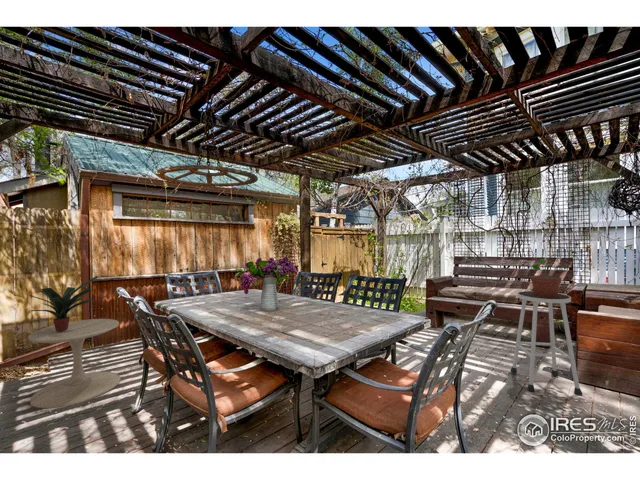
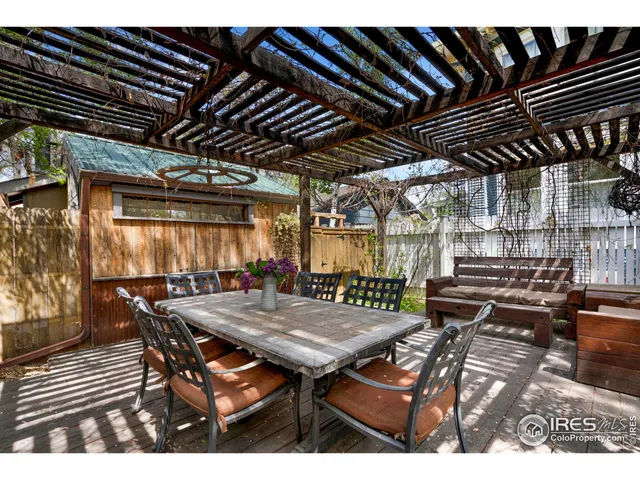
- potted plant [530,253,562,297]
- potted plant [28,275,99,331]
- stool [509,290,583,396]
- side table [27,318,121,409]
